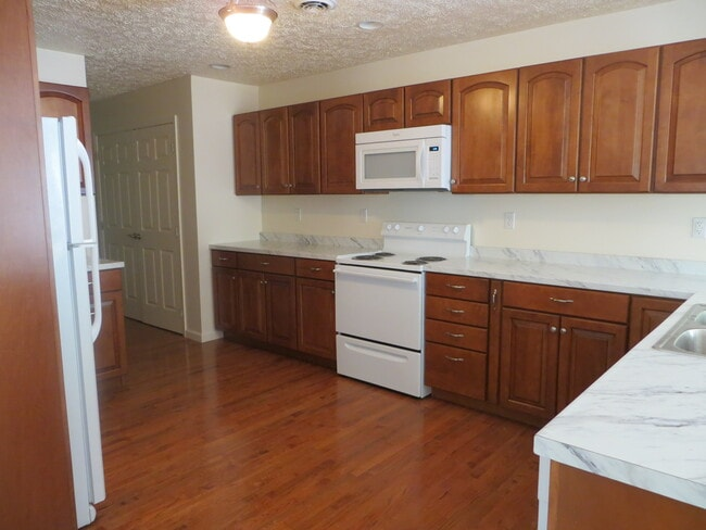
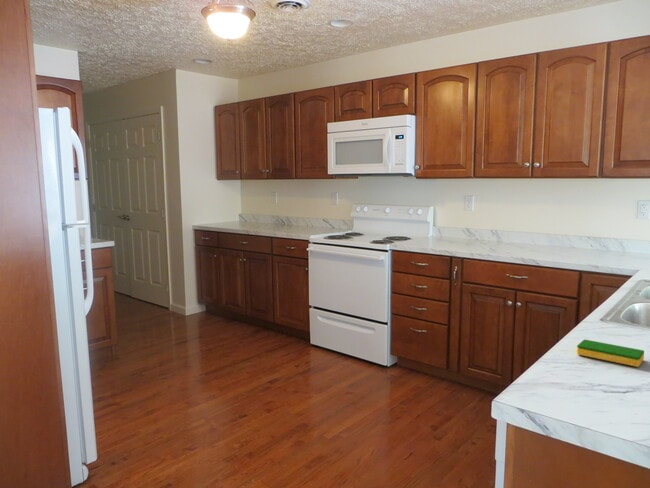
+ dish sponge [576,339,645,368]
